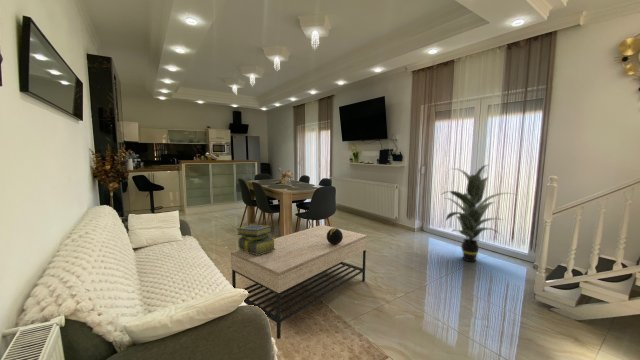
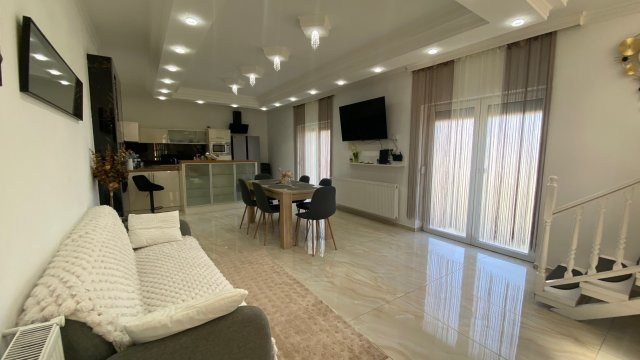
- stack of books [236,224,276,255]
- decorative orb [327,227,343,245]
- indoor plant [441,164,518,263]
- coffee table [230,224,368,340]
